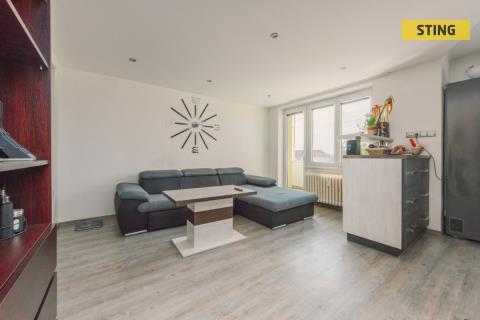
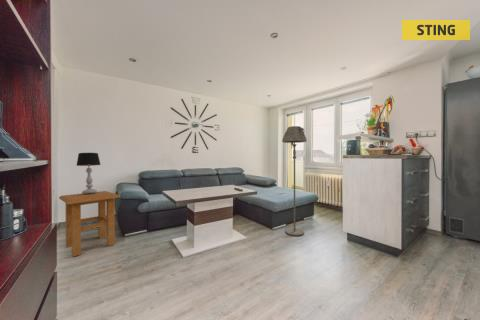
+ floor lamp [281,125,308,237]
+ side table [58,190,121,257]
+ table lamp [76,152,102,194]
